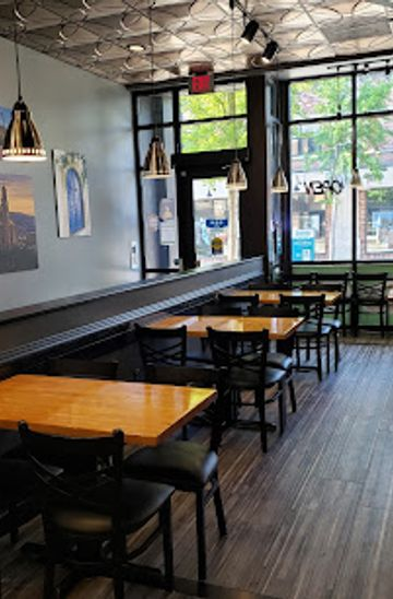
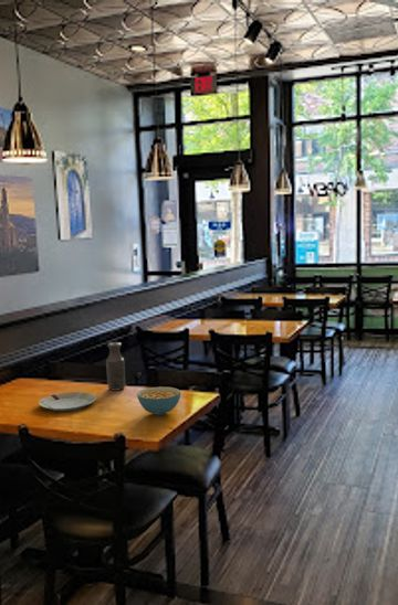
+ plate [38,391,97,412]
+ bottle [105,341,126,392]
+ cereal bowl [136,385,181,416]
